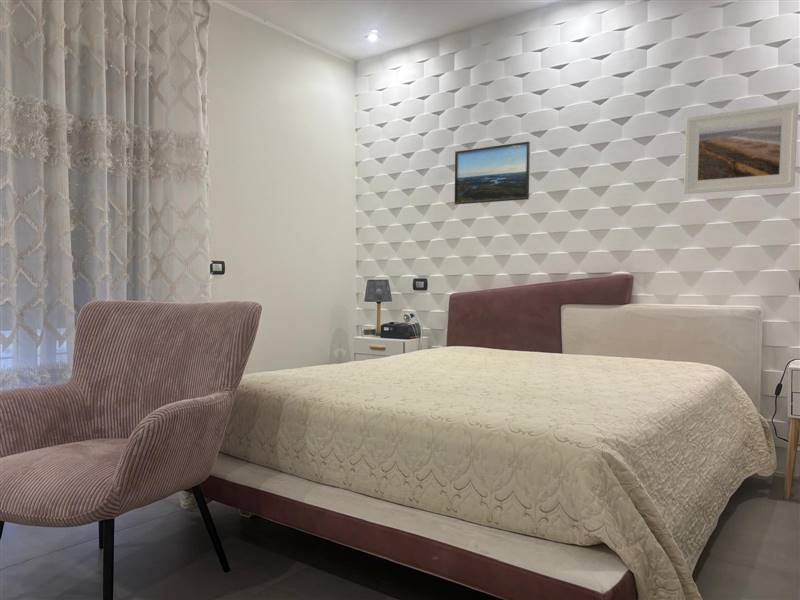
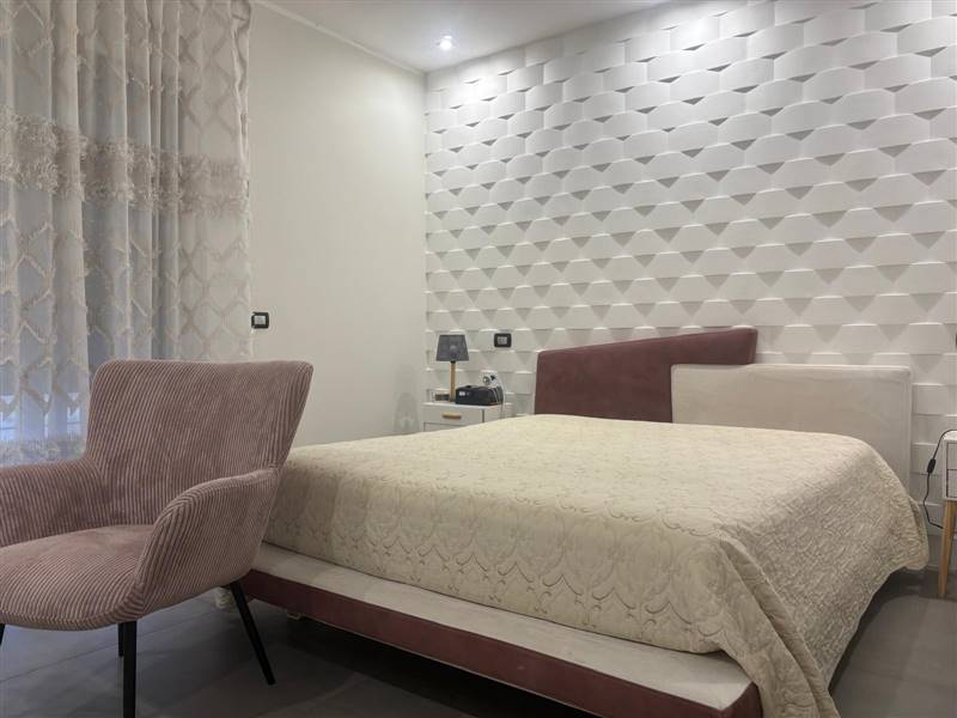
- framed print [683,101,799,195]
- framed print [454,141,531,205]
